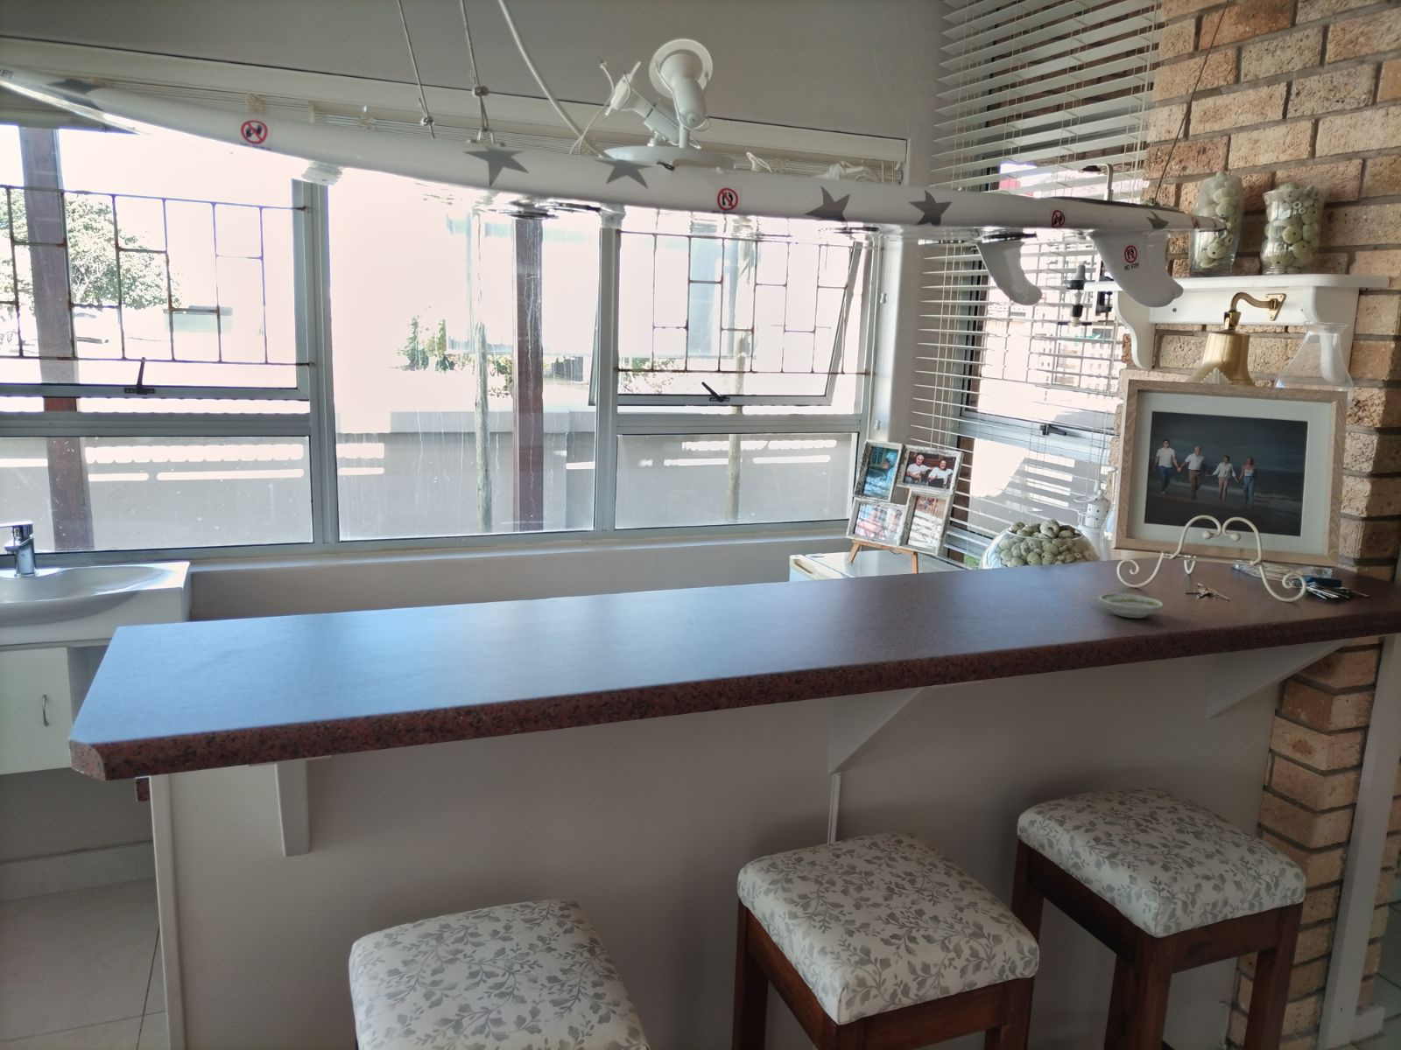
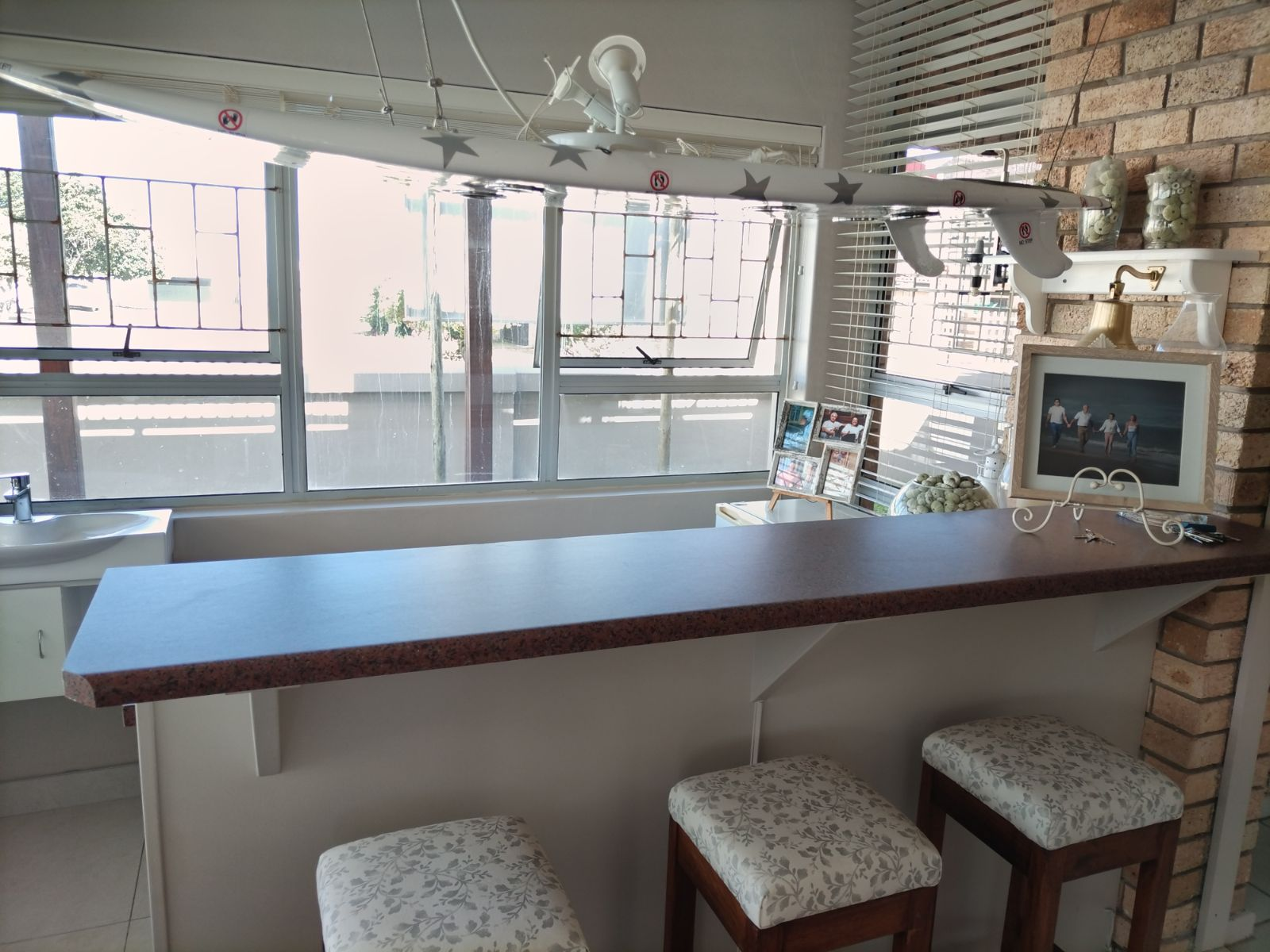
- saucer [1098,592,1165,619]
